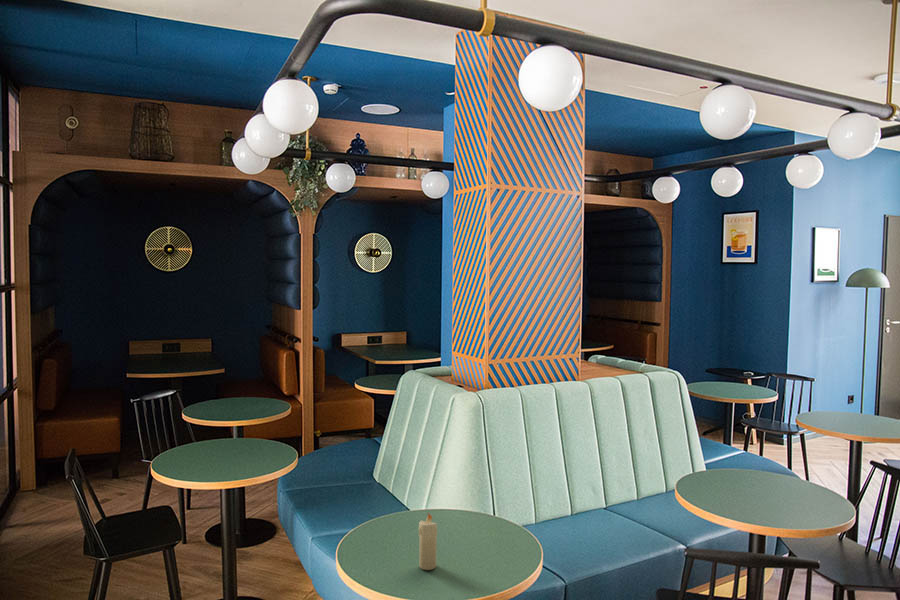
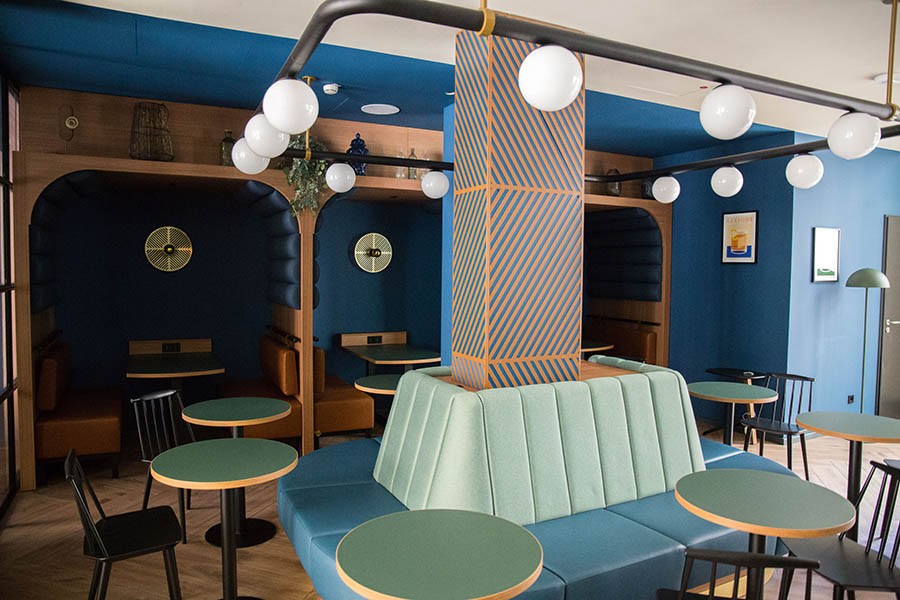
- candle [418,512,438,571]
